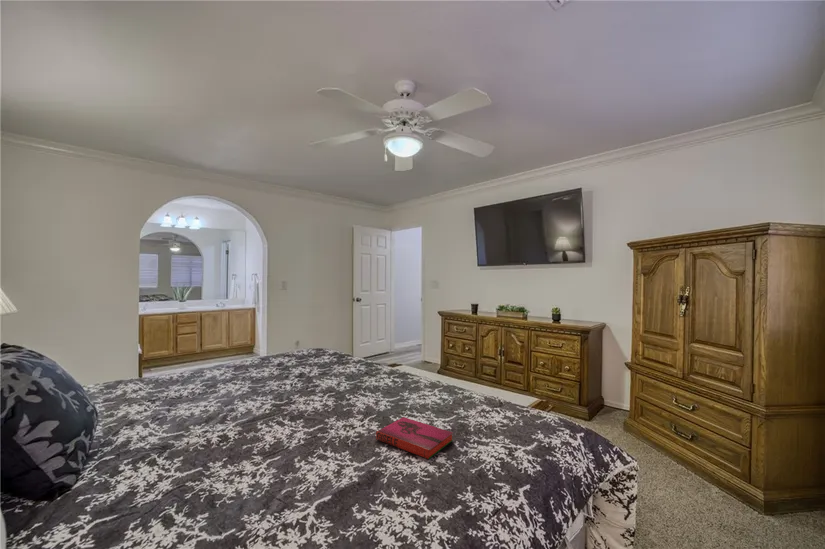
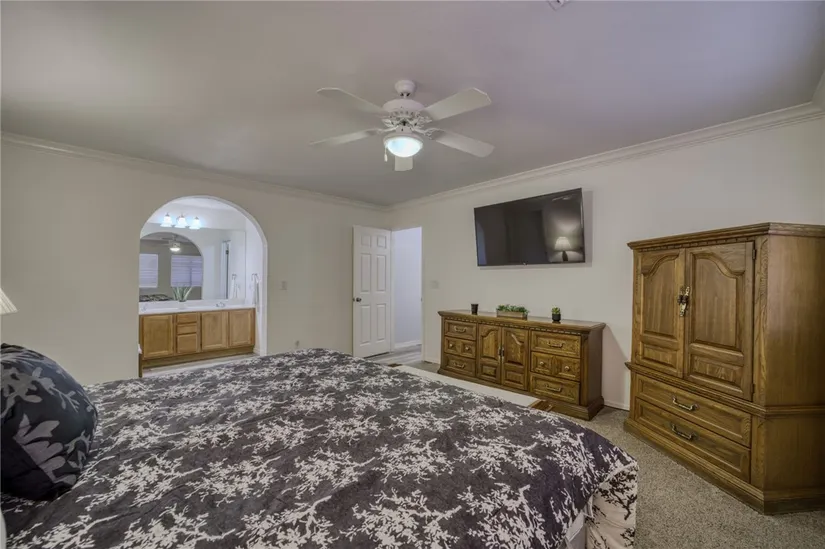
- hardback book [375,416,454,460]
